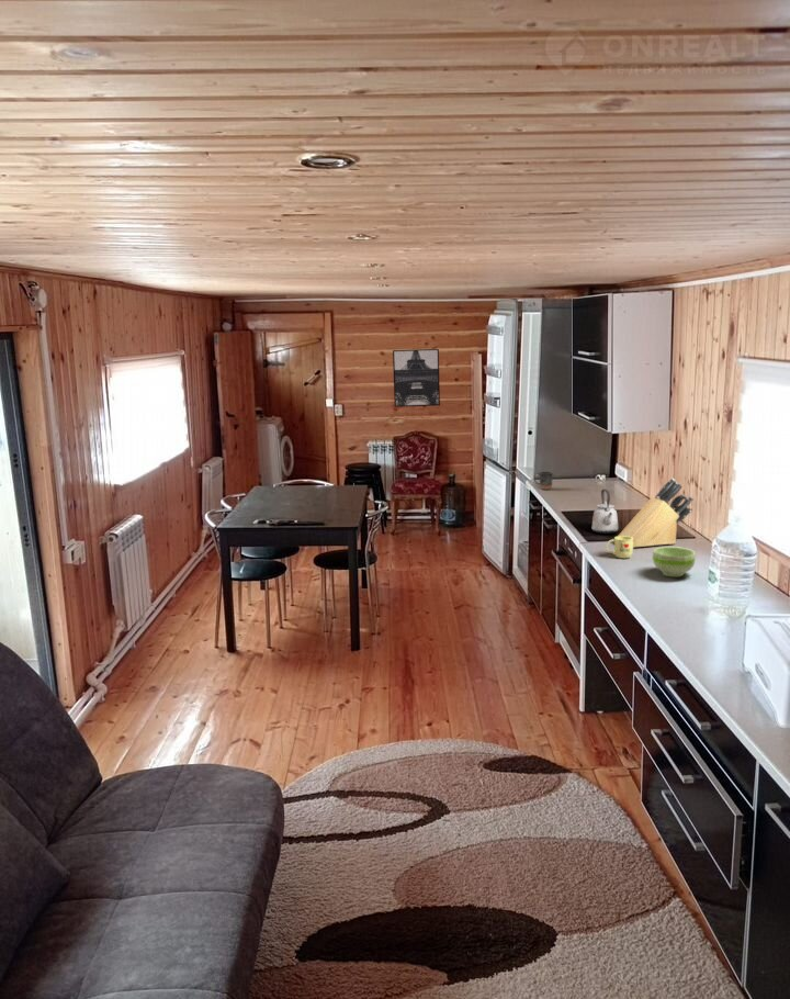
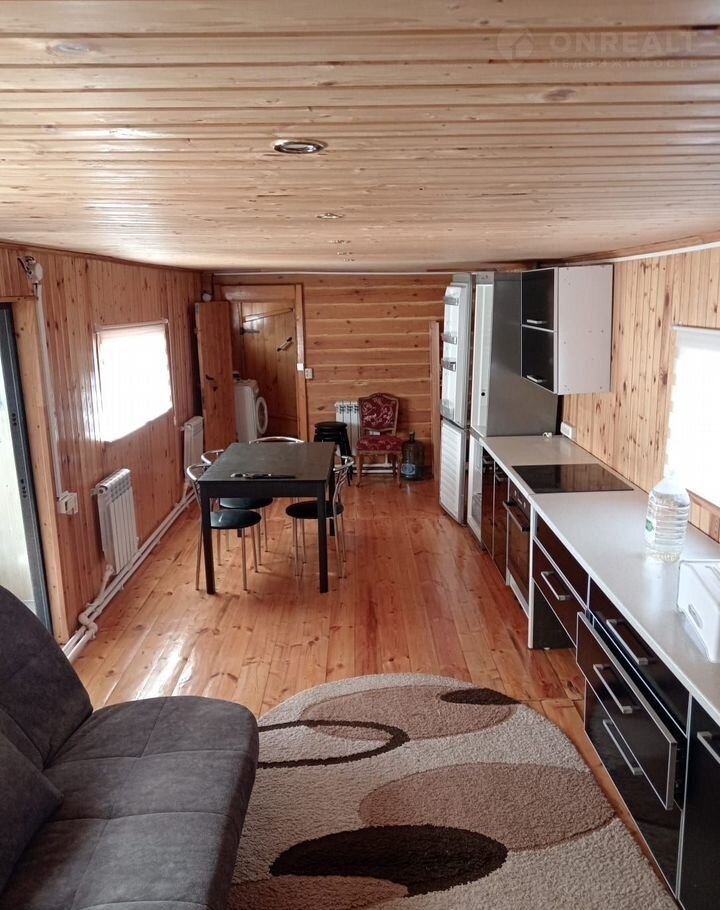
- mug [605,536,634,559]
- mug [533,471,554,491]
- kettle [591,489,619,535]
- bowl [652,546,697,579]
- knife block [618,478,695,549]
- wall art [392,348,441,408]
